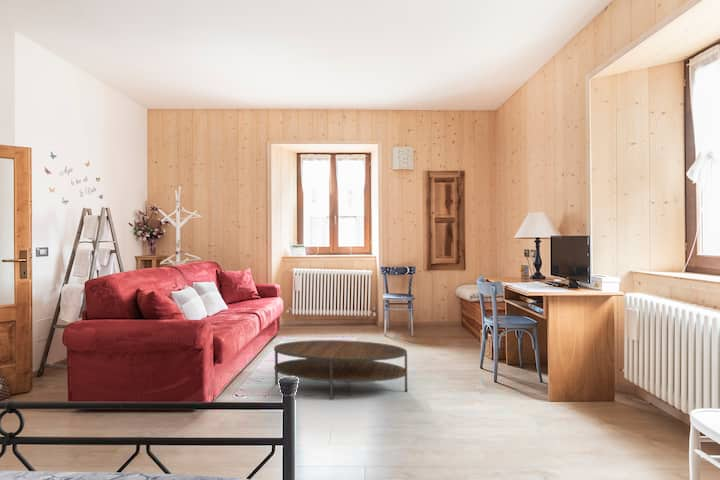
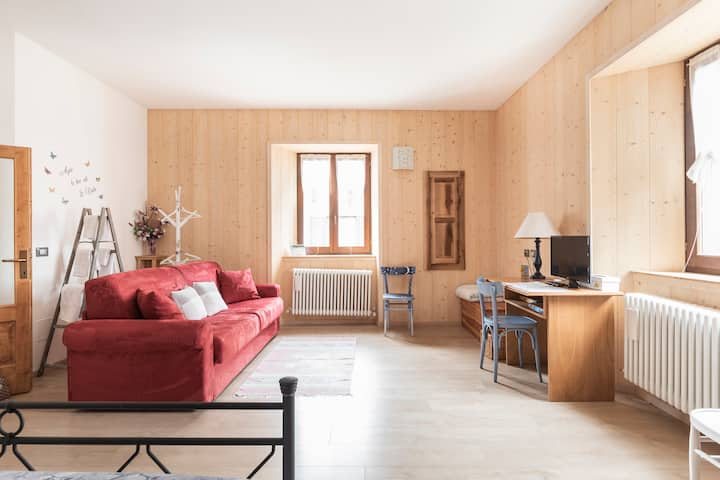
- coffee table [273,339,408,401]
